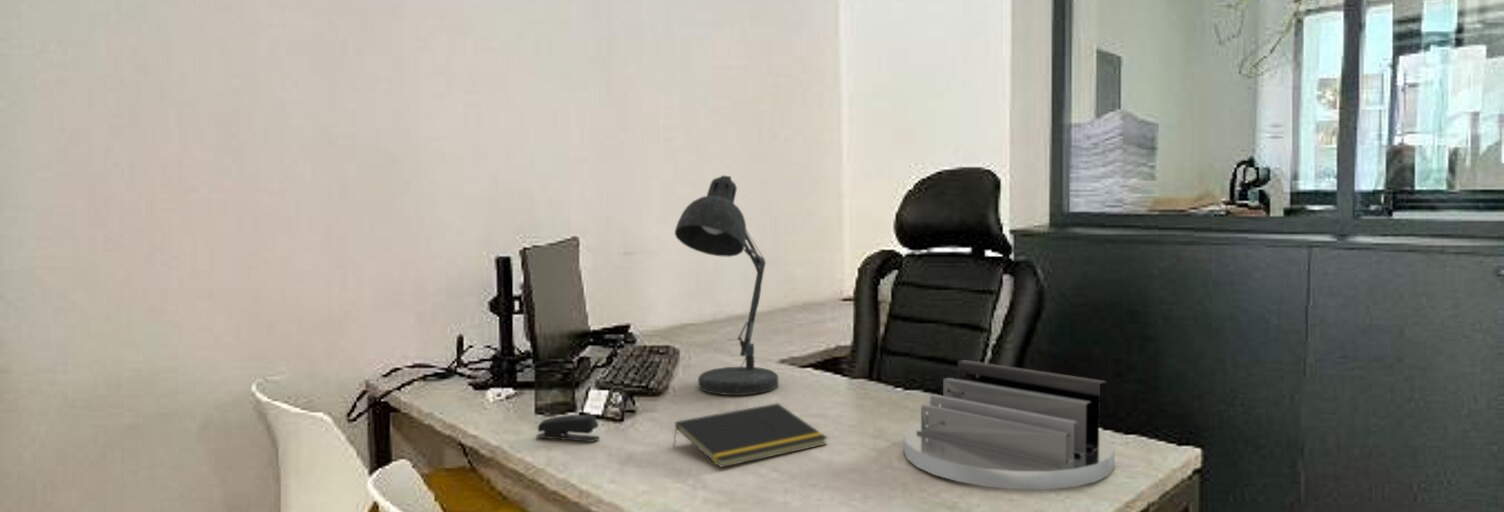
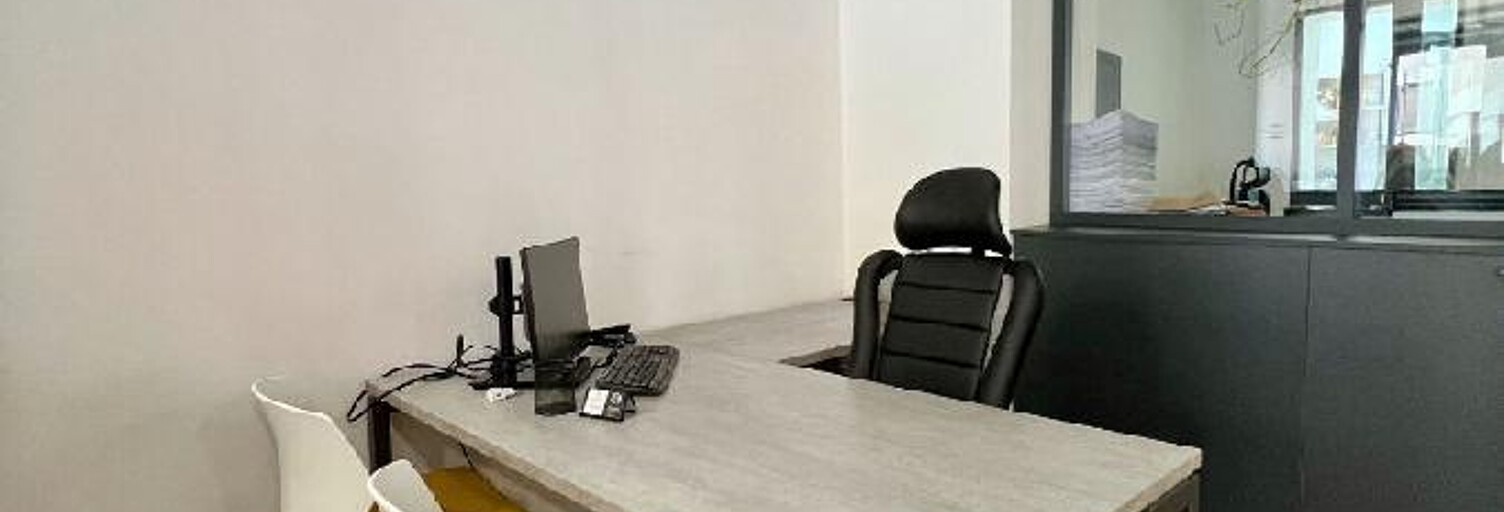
- desk organizer [903,359,1115,490]
- stapler [535,414,600,443]
- desk lamp [674,174,779,396]
- notepad [672,402,829,469]
